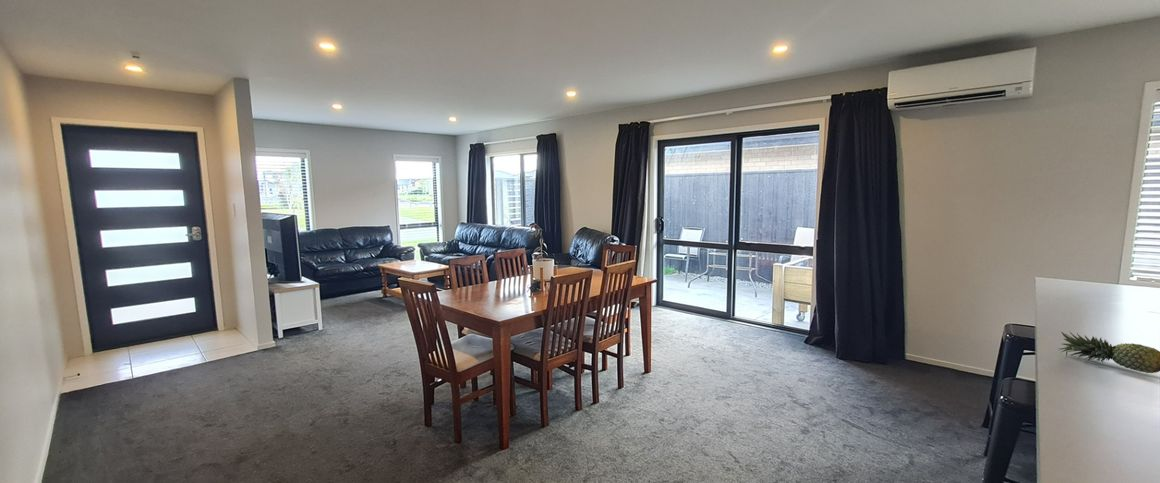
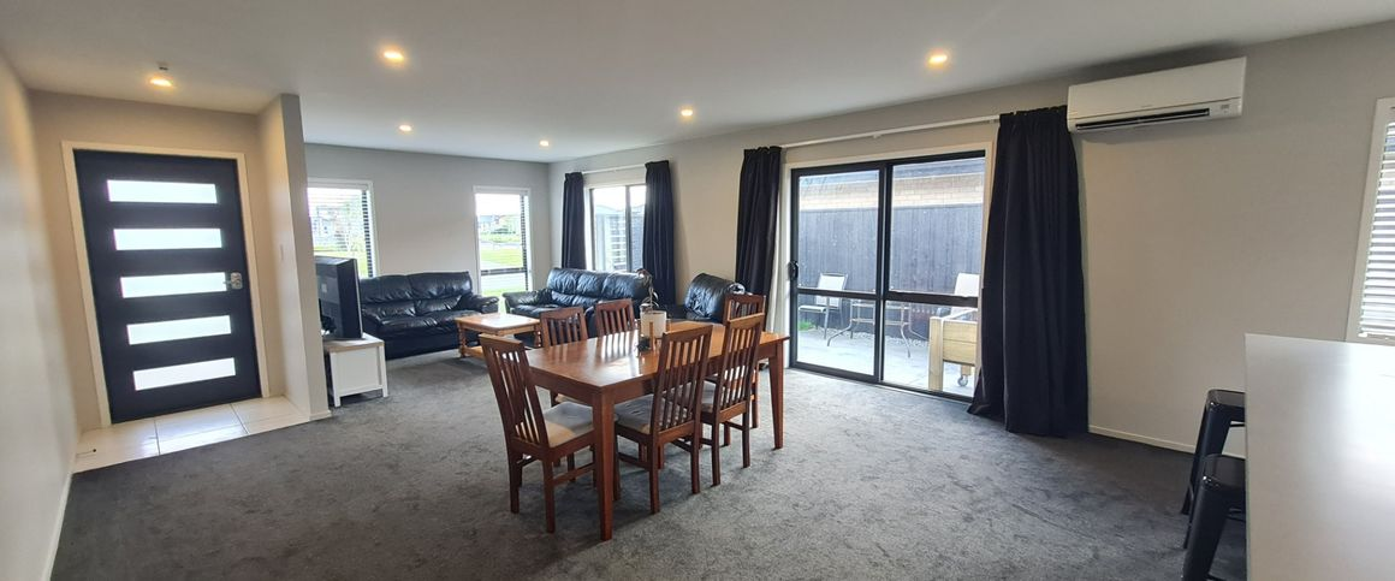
- fruit [1057,330,1160,374]
